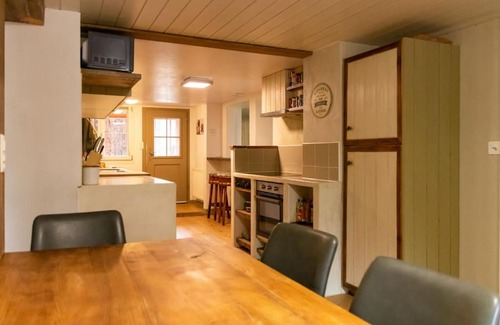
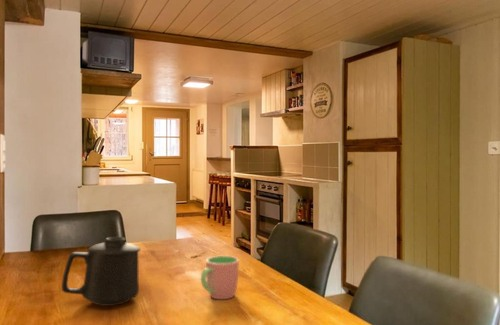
+ mug [61,236,141,307]
+ cup [200,255,239,300]
